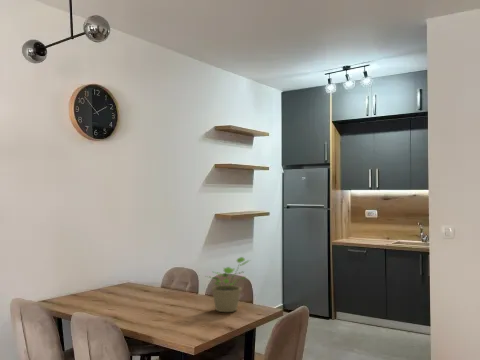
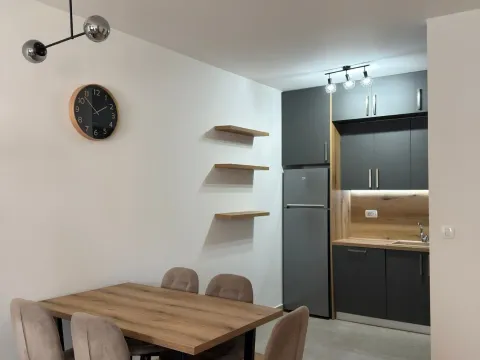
- potted plant [205,256,251,313]
